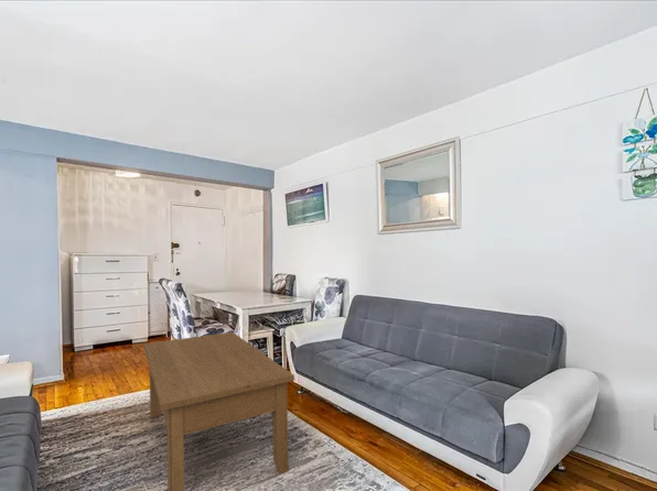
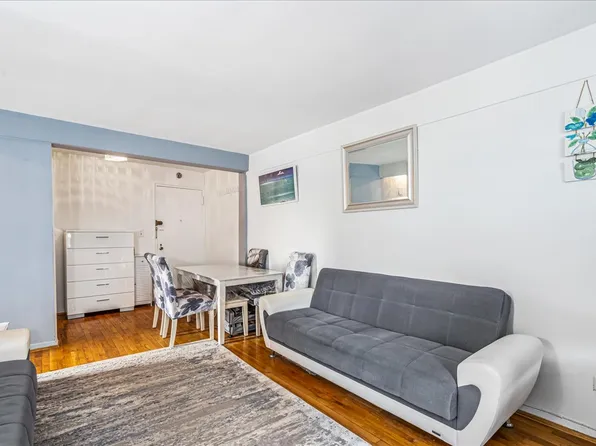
- coffee table [143,330,295,491]
